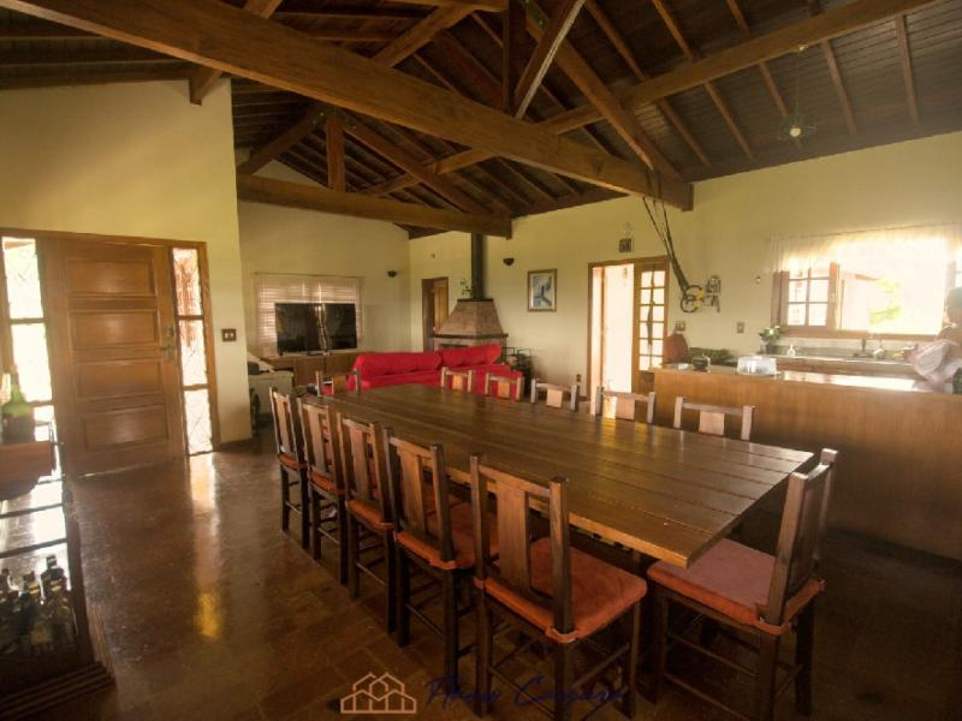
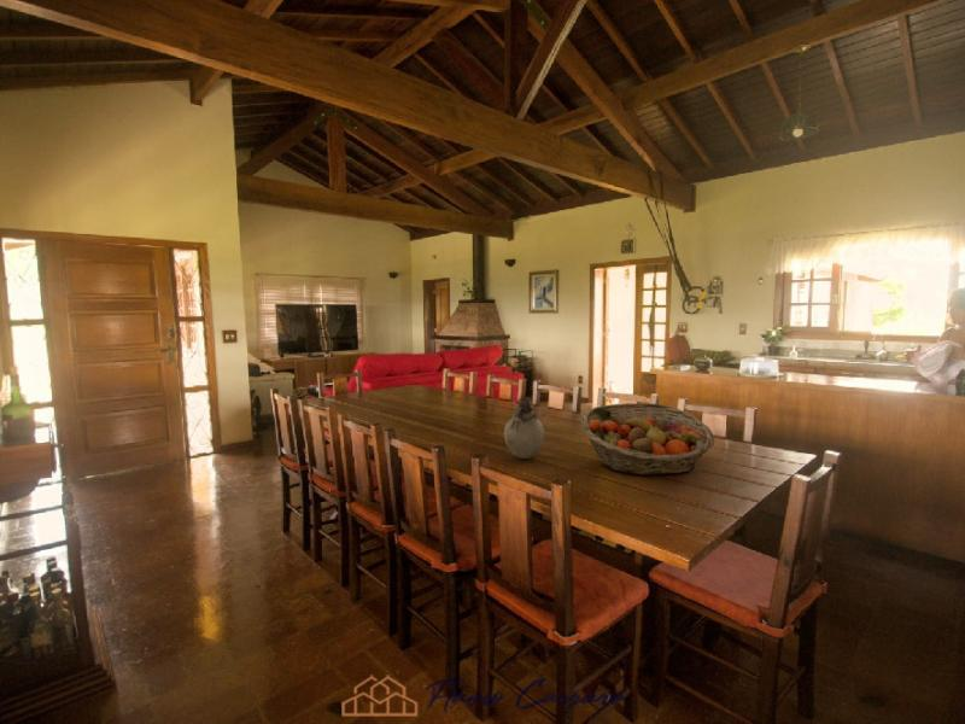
+ fruit basket [580,402,715,477]
+ vase [503,396,545,460]
